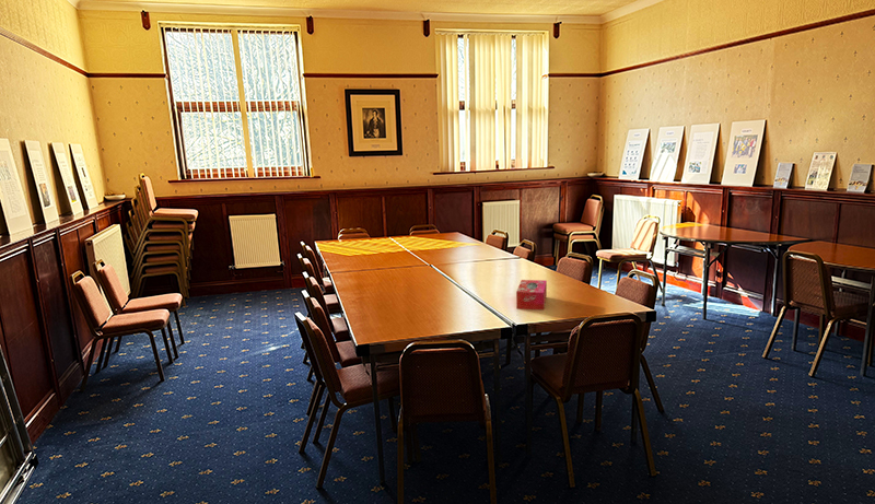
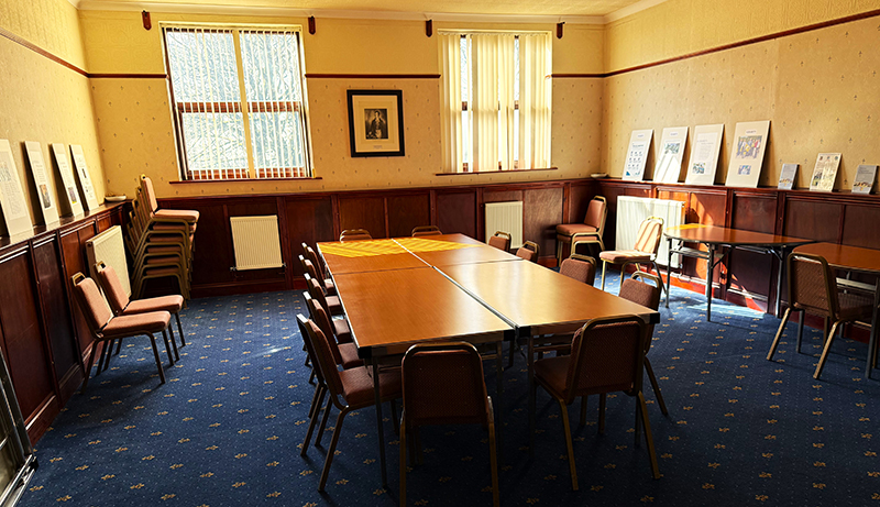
- tissue box [515,279,548,310]
